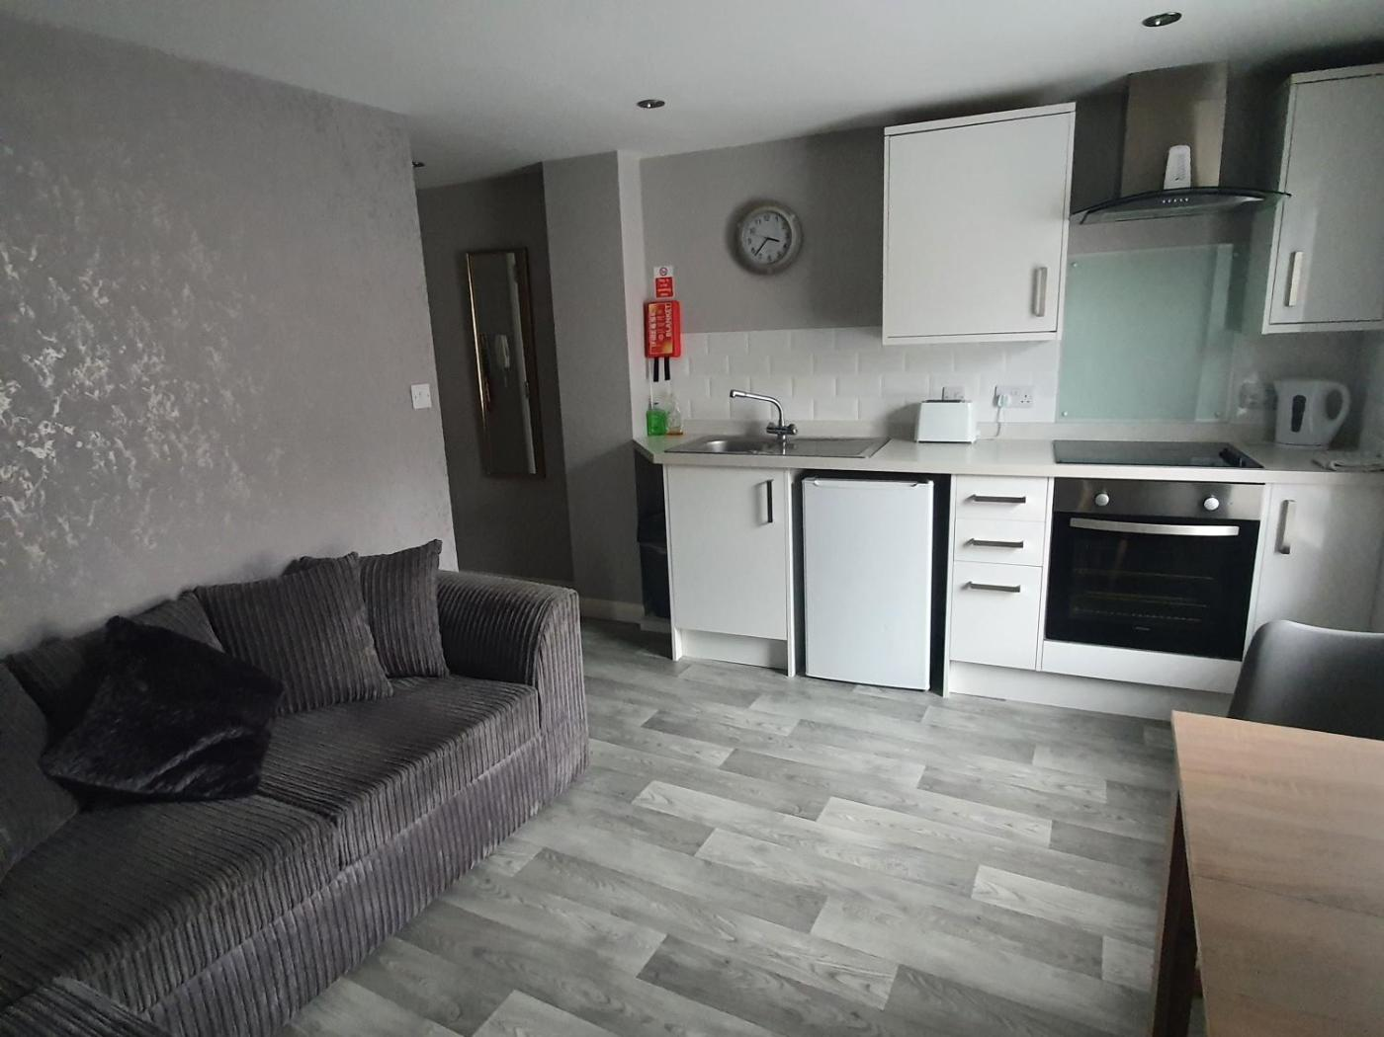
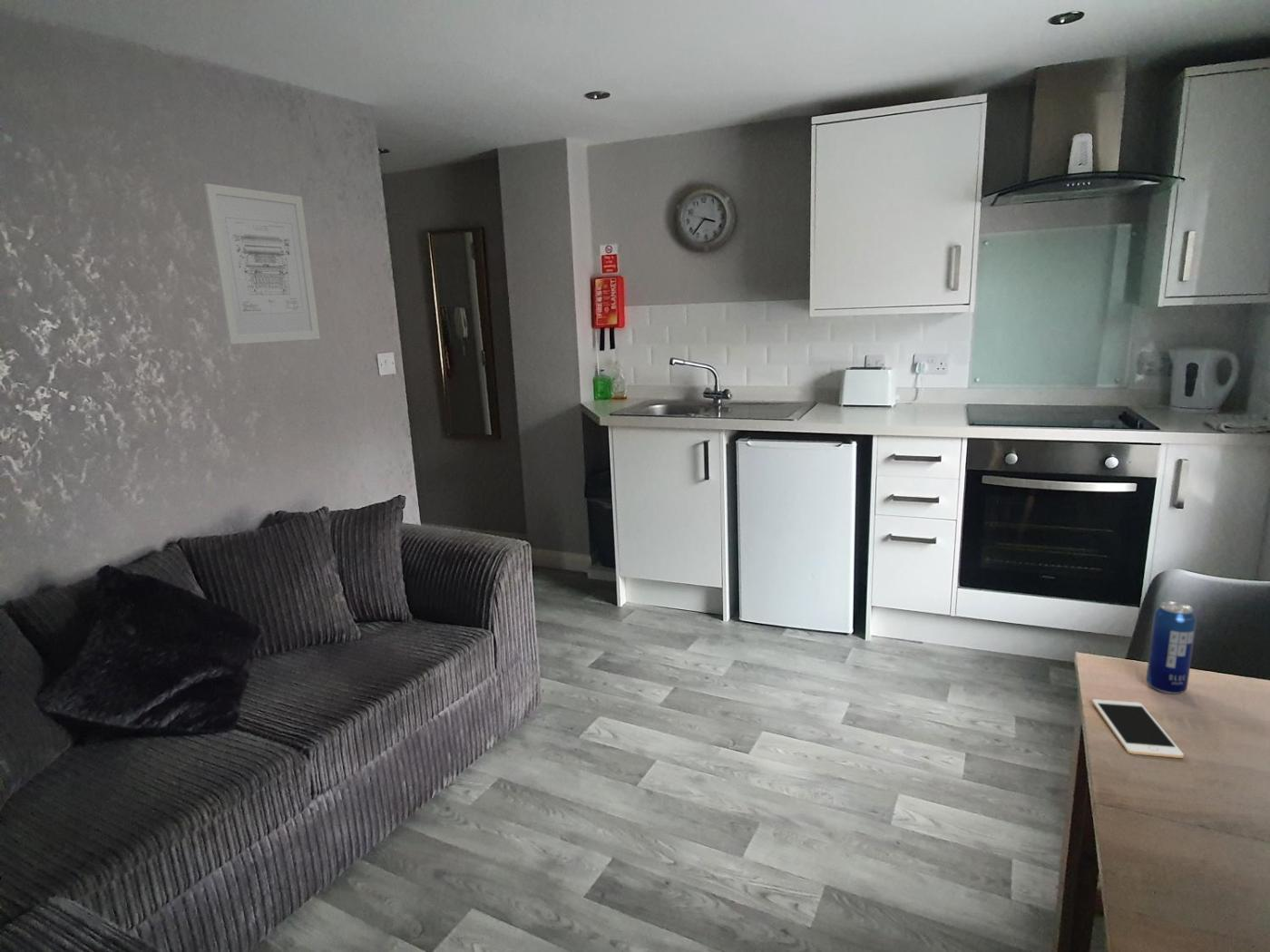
+ cell phone [1091,698,1185,759]
+ beverage can [1146,601,1197,695]
+ wall art [203,182,321,345]
